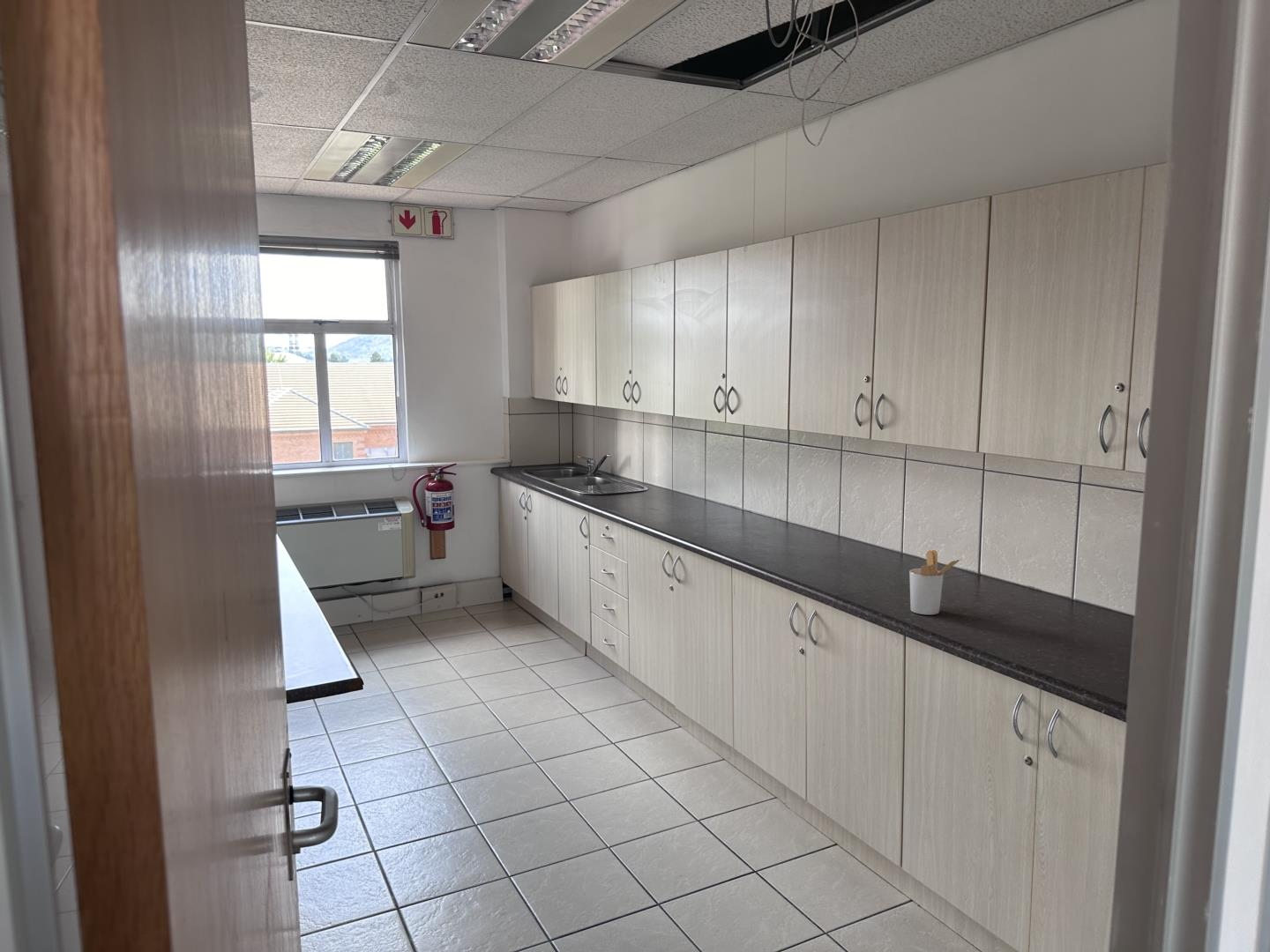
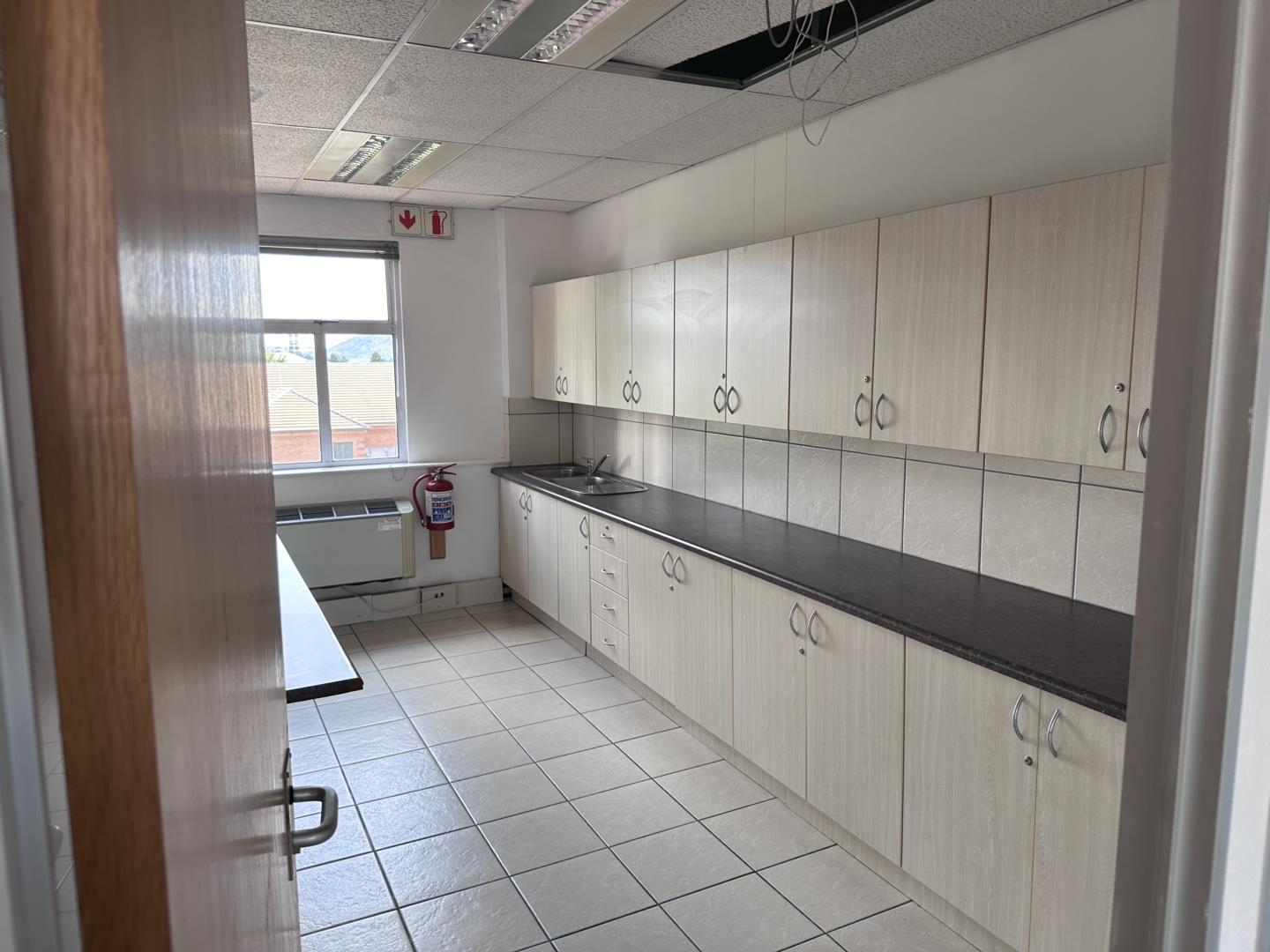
- utensil holder [908,549,963,615]
